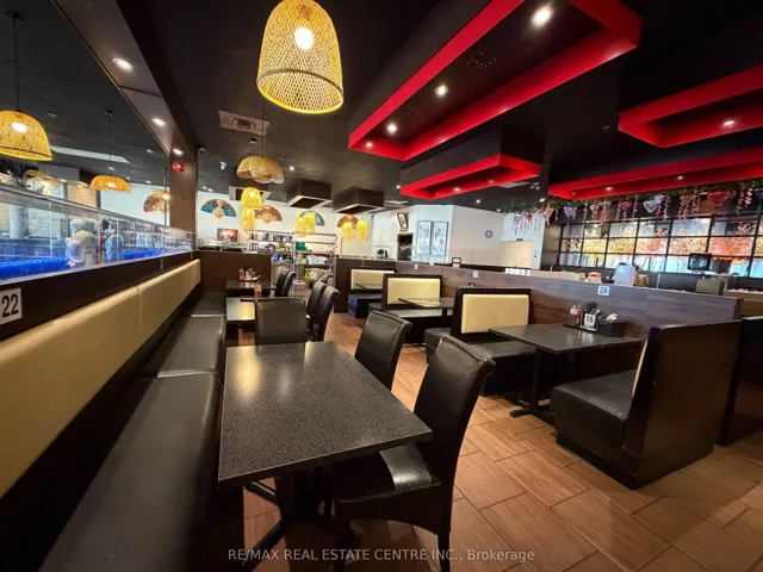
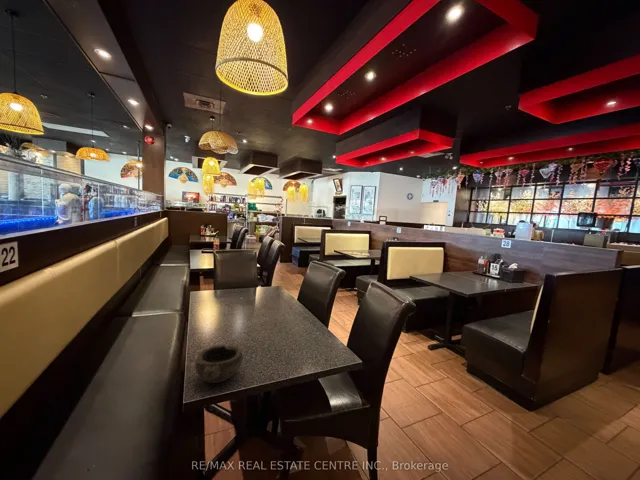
+ bowl [194,344,244,384]
